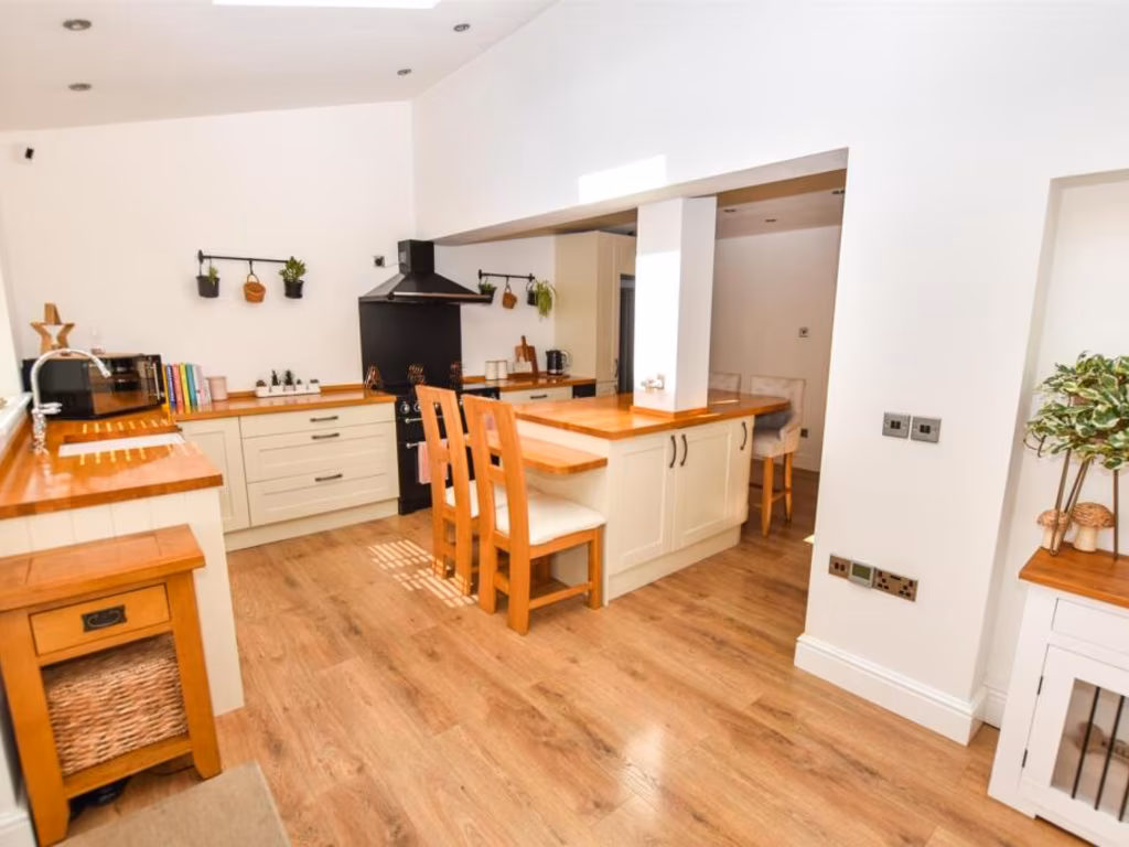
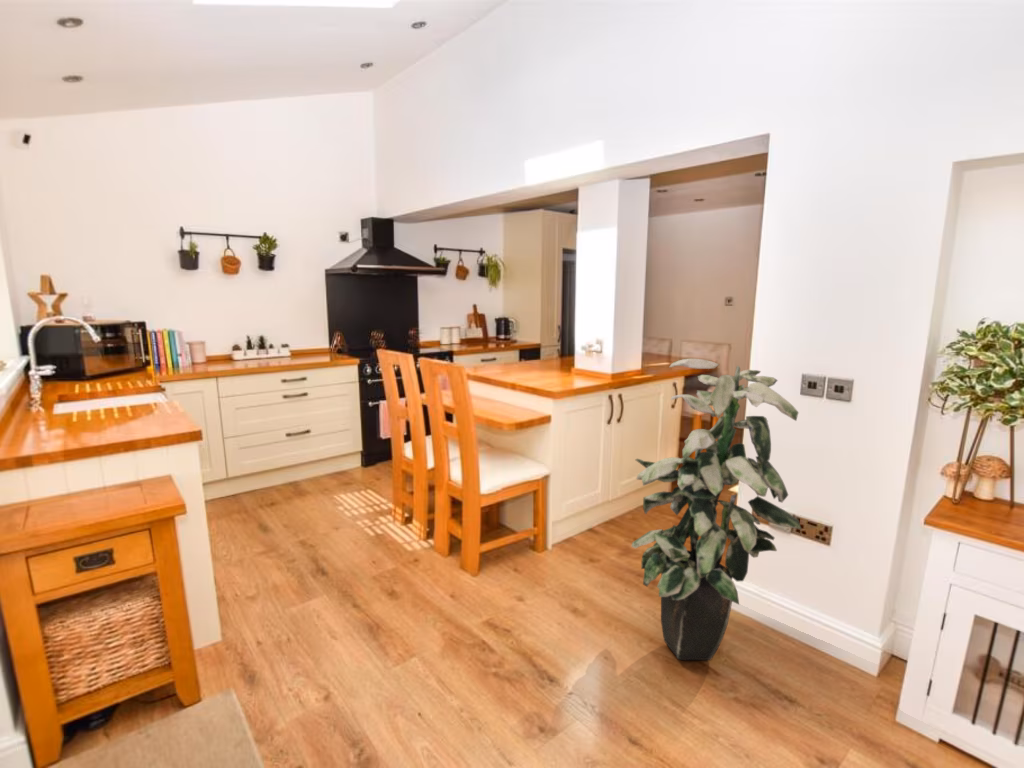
+ indoor plant [630,358,803,661]
